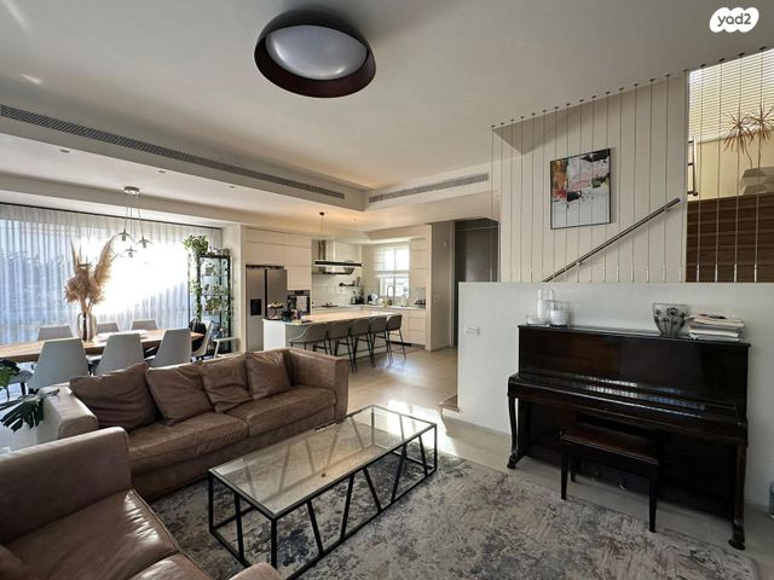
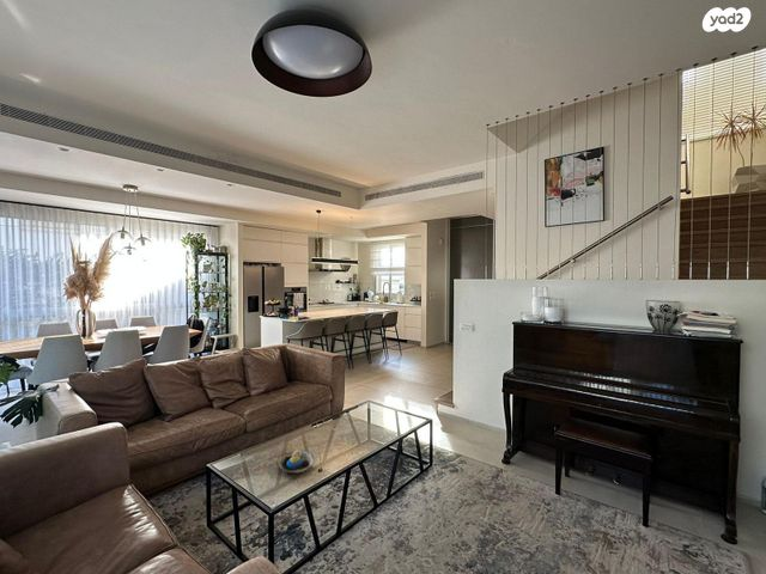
+ decorative bowl [275,450,315,474]
